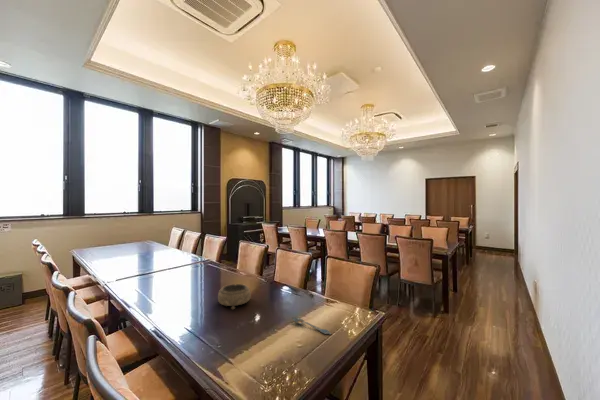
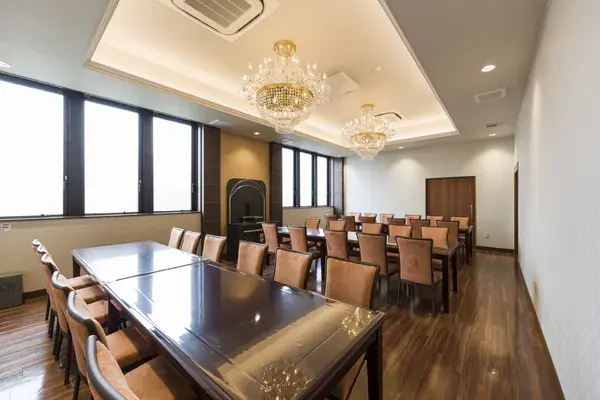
- spoon [291,316,332,335]
- decorative bowl [217,283,252,310]
